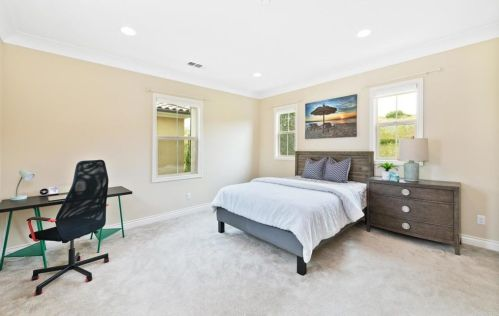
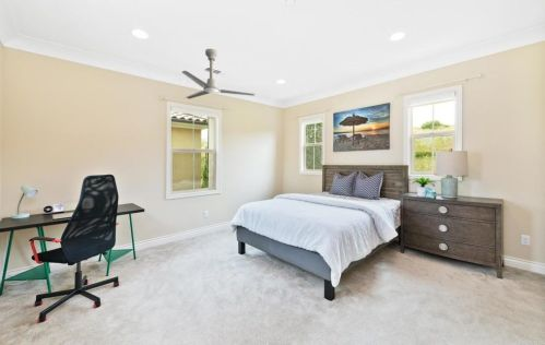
+ ceiling fan [181,48,256,100]
